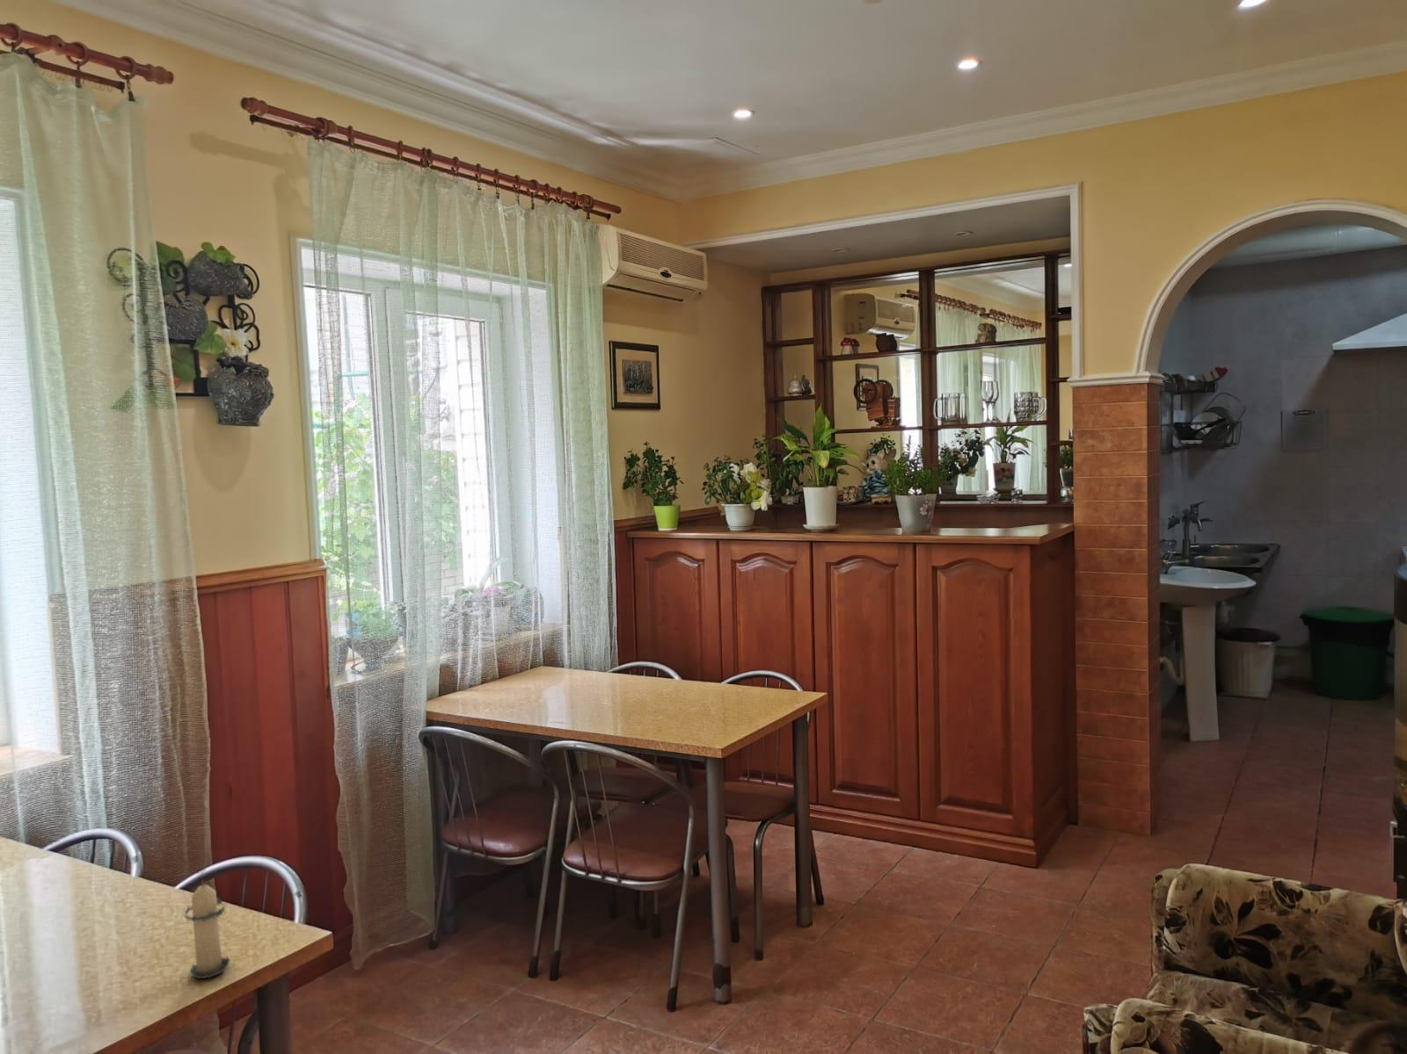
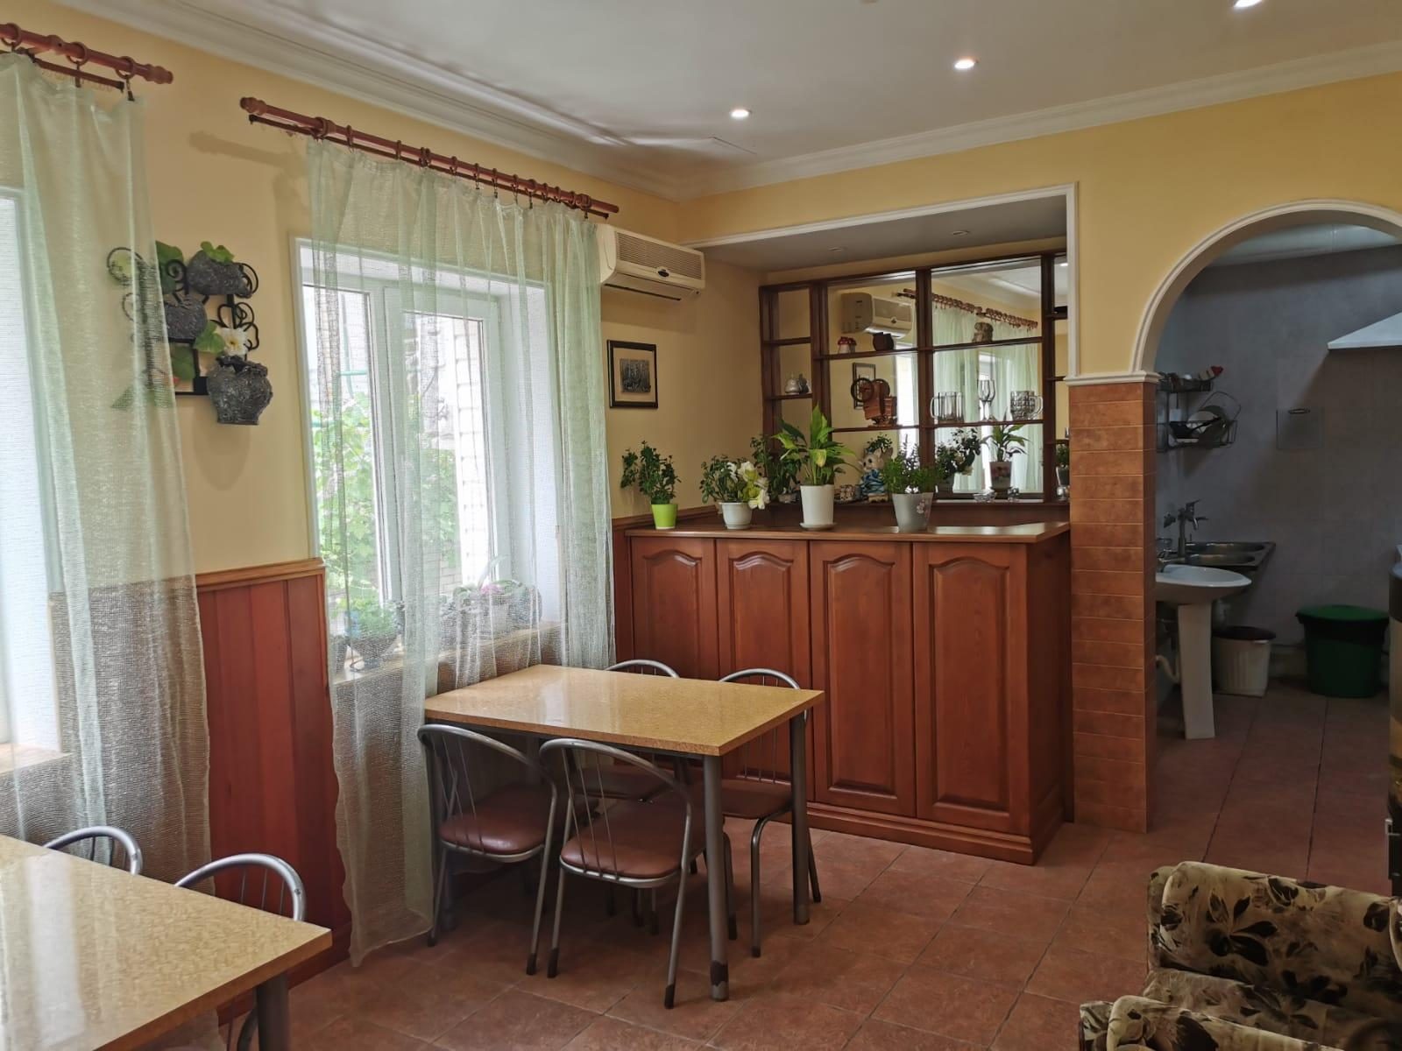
- candle [182,878,232,980]
